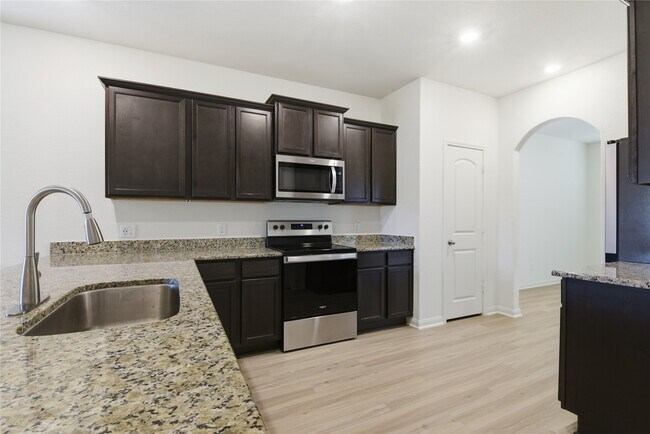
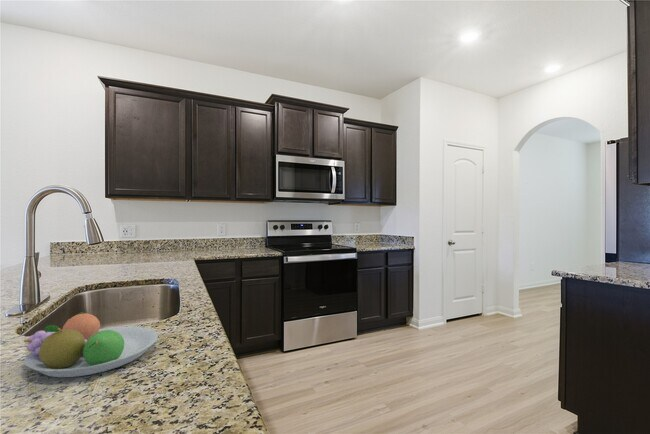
+ fruit bowl [23,311,159,378]
